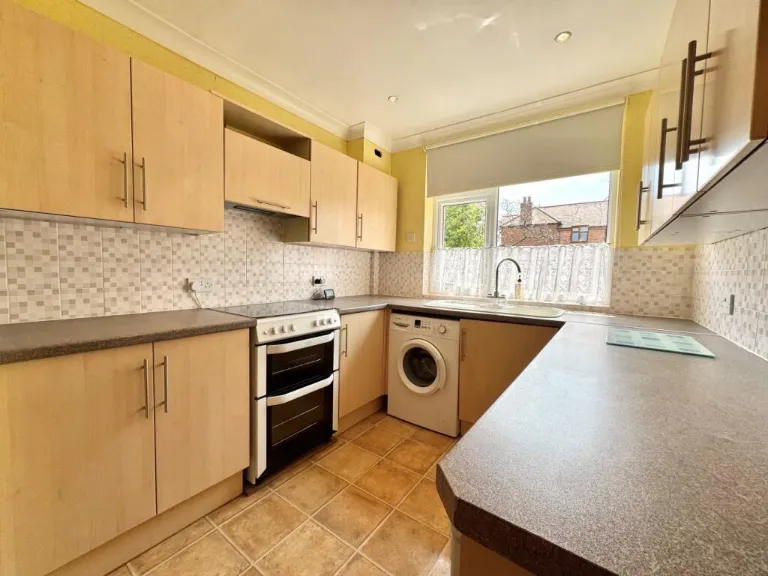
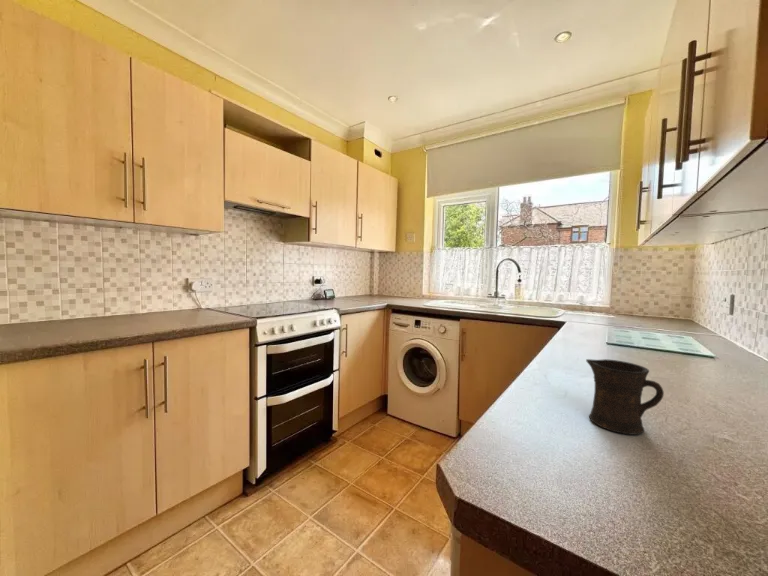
+ mug [585,358,665,436]
